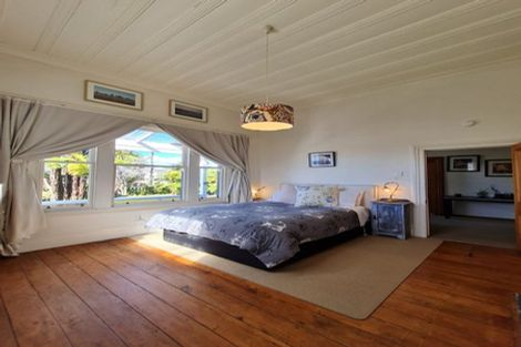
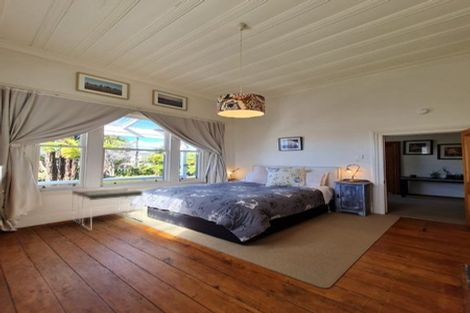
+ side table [71,186,144,231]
